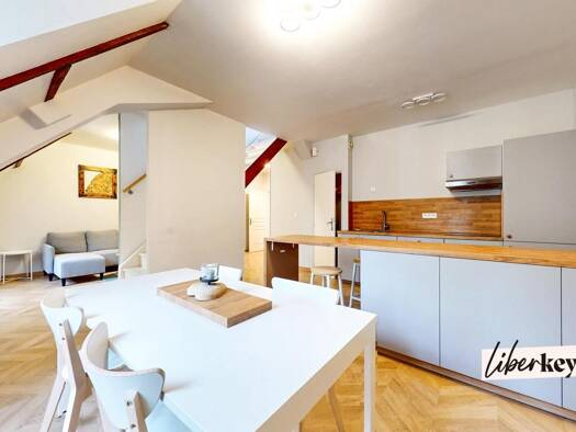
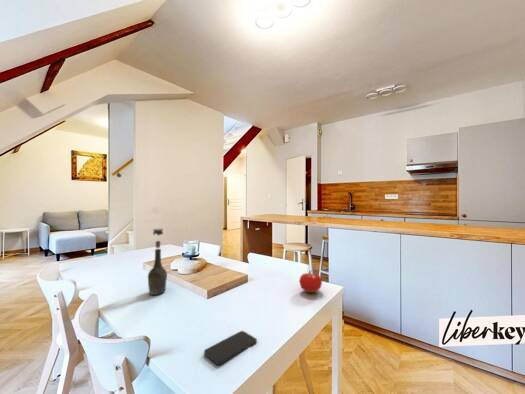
+ bottle [147,227,168,296]
+ smartphone [203,330,258,366]
+ fruit [299,269,323,293]
